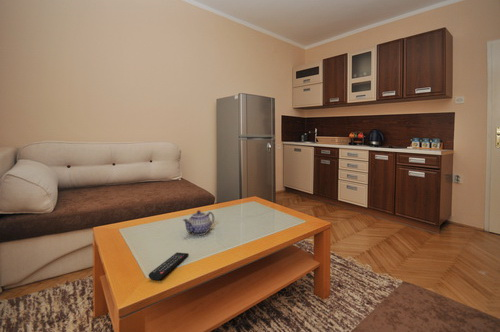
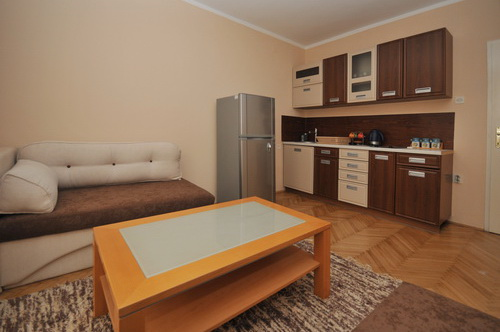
- teapot [182,209,215,236]
- remote control [148,251,190,281]
